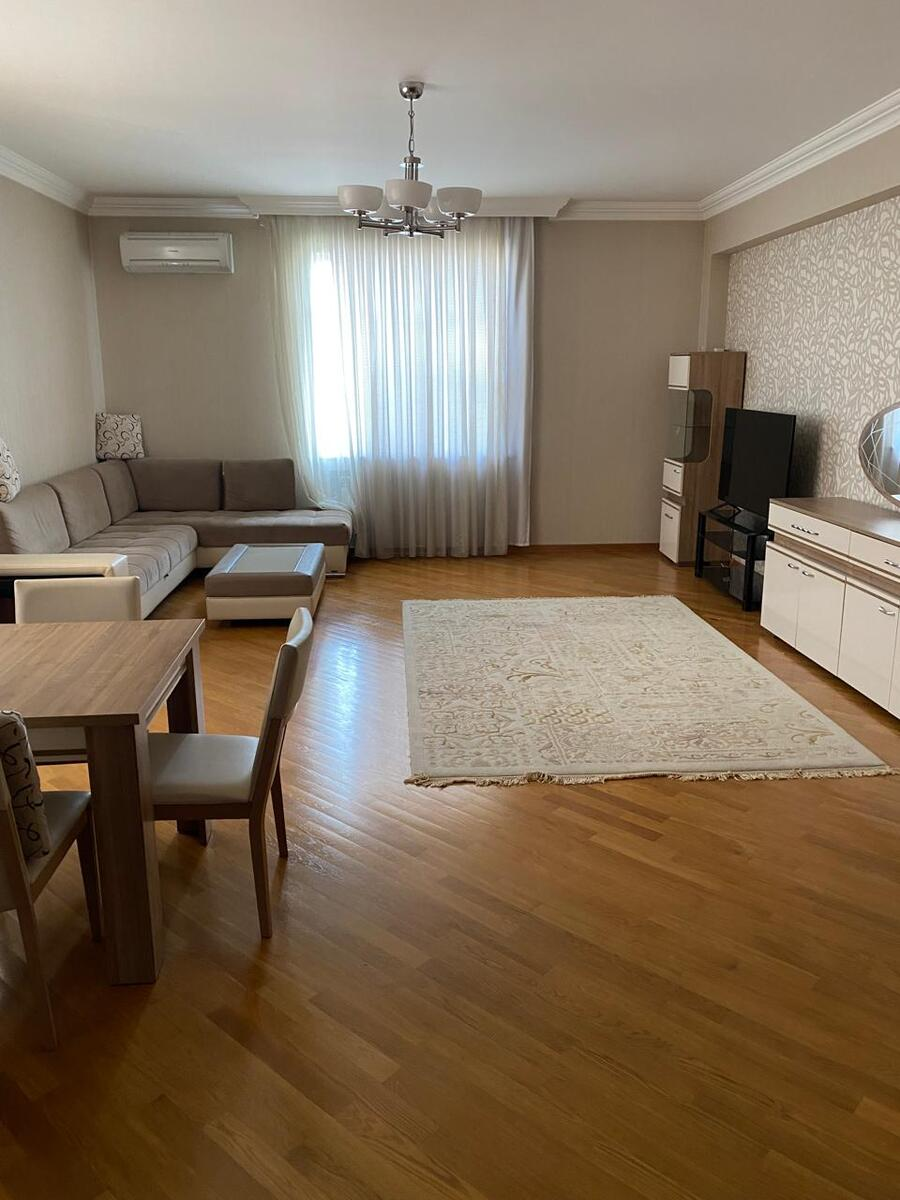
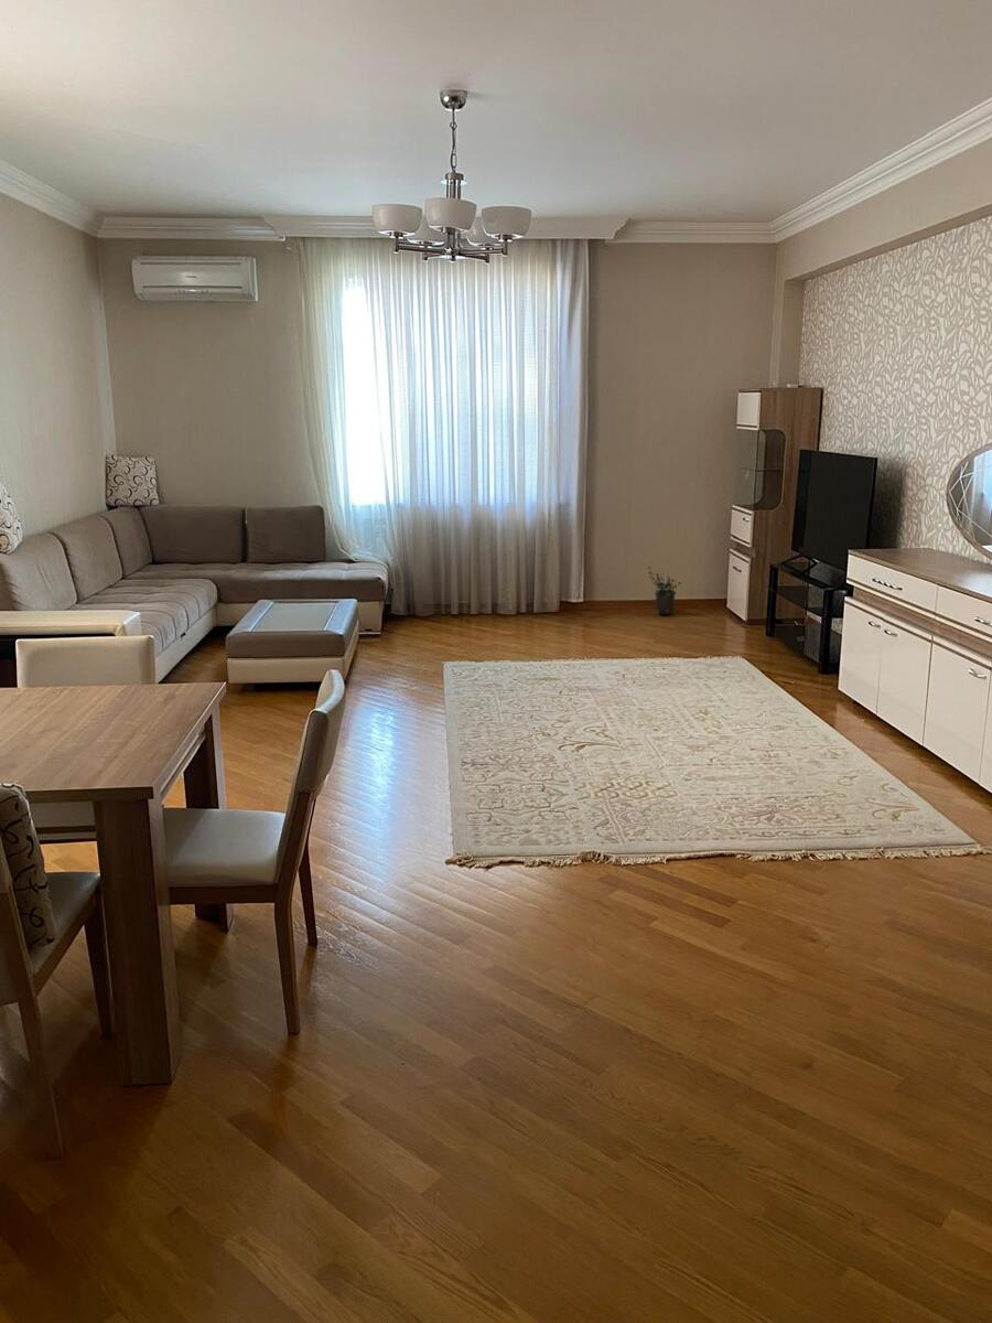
+ potted plant [647,566,682,615]
